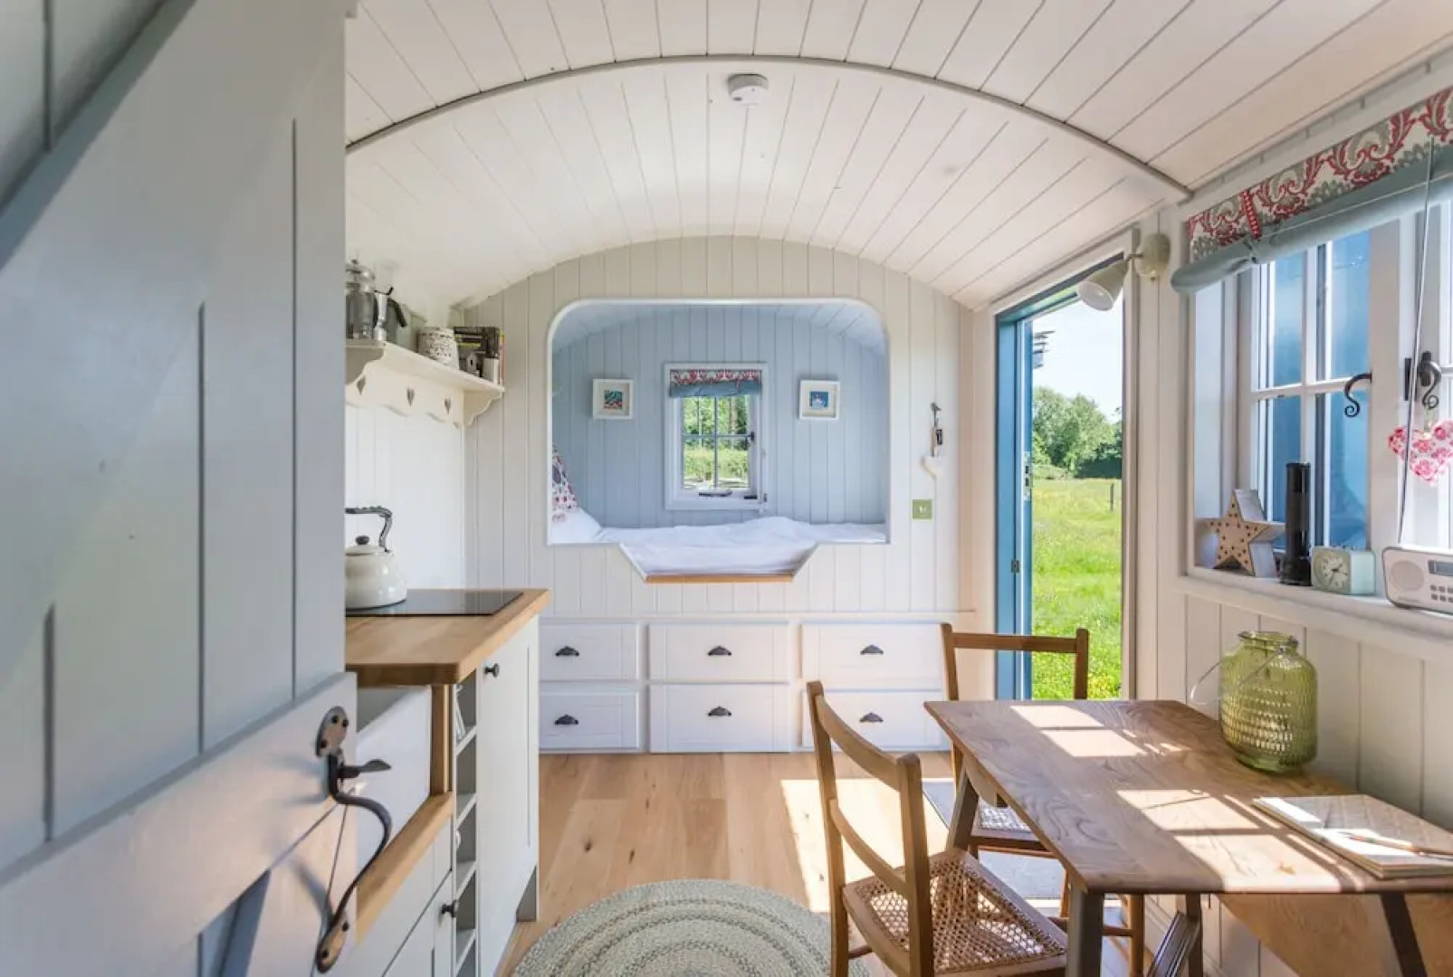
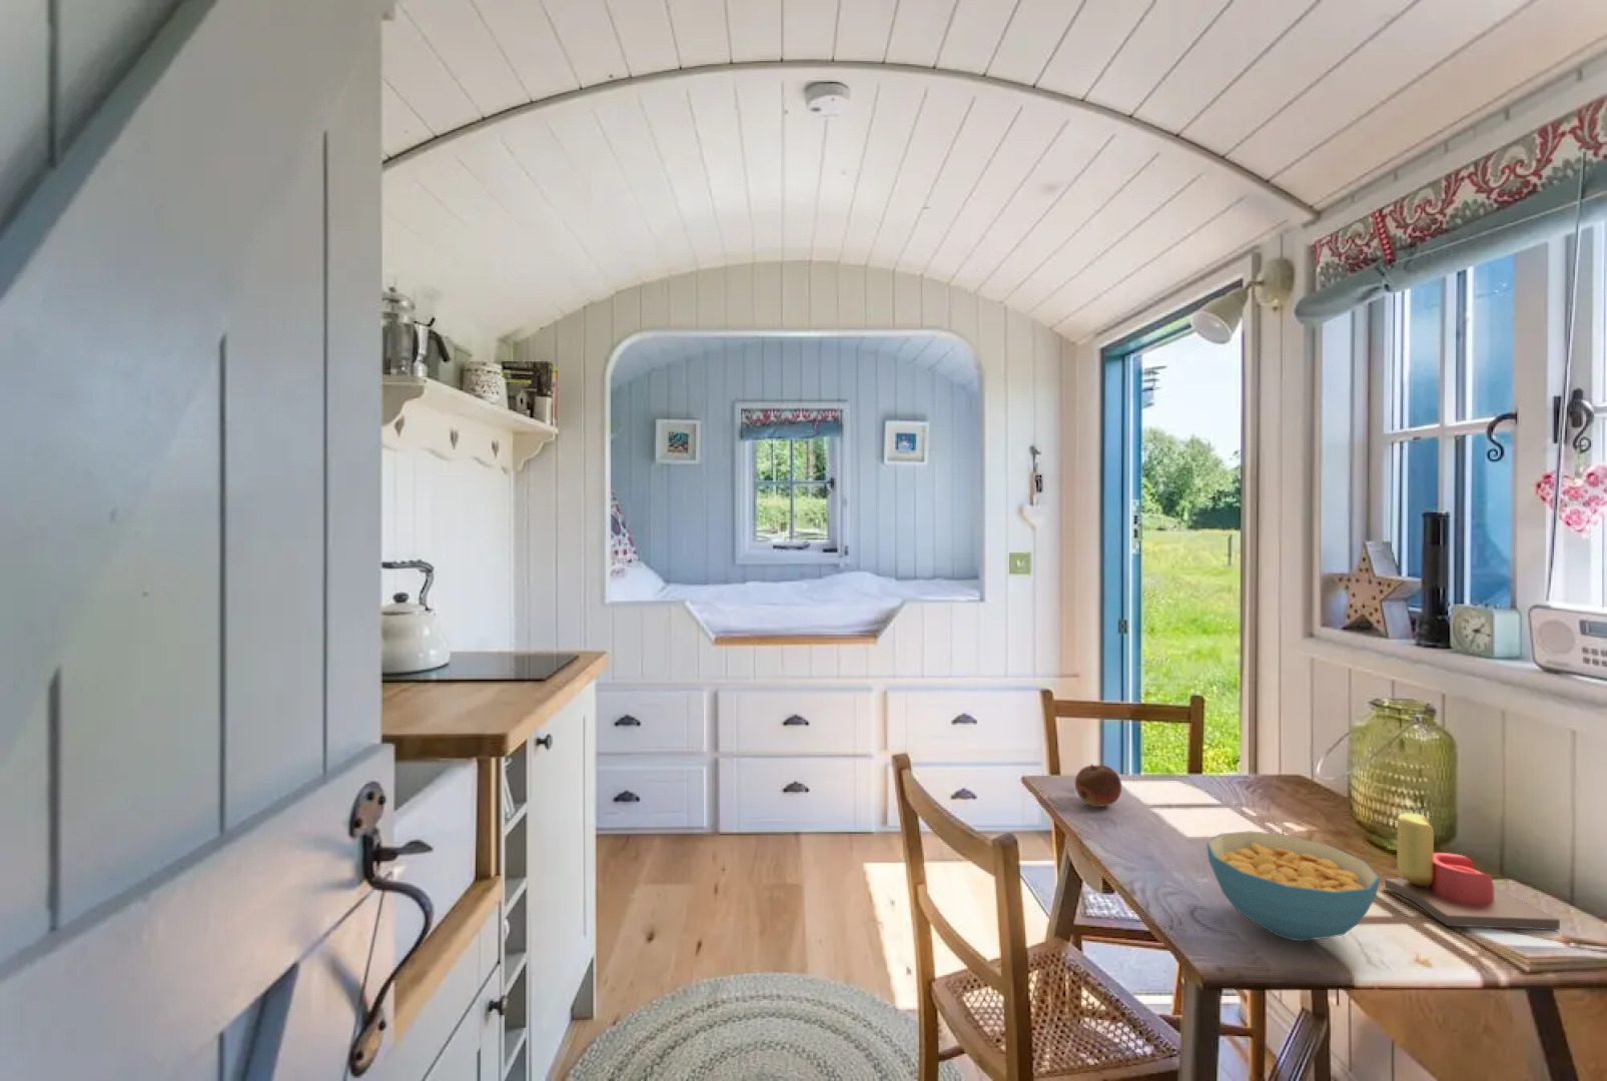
+ candle [1384,812,1561,931]
+ fruit [1074,762,1122,808]
+ cereal bowl [1205,830,1380,942]
